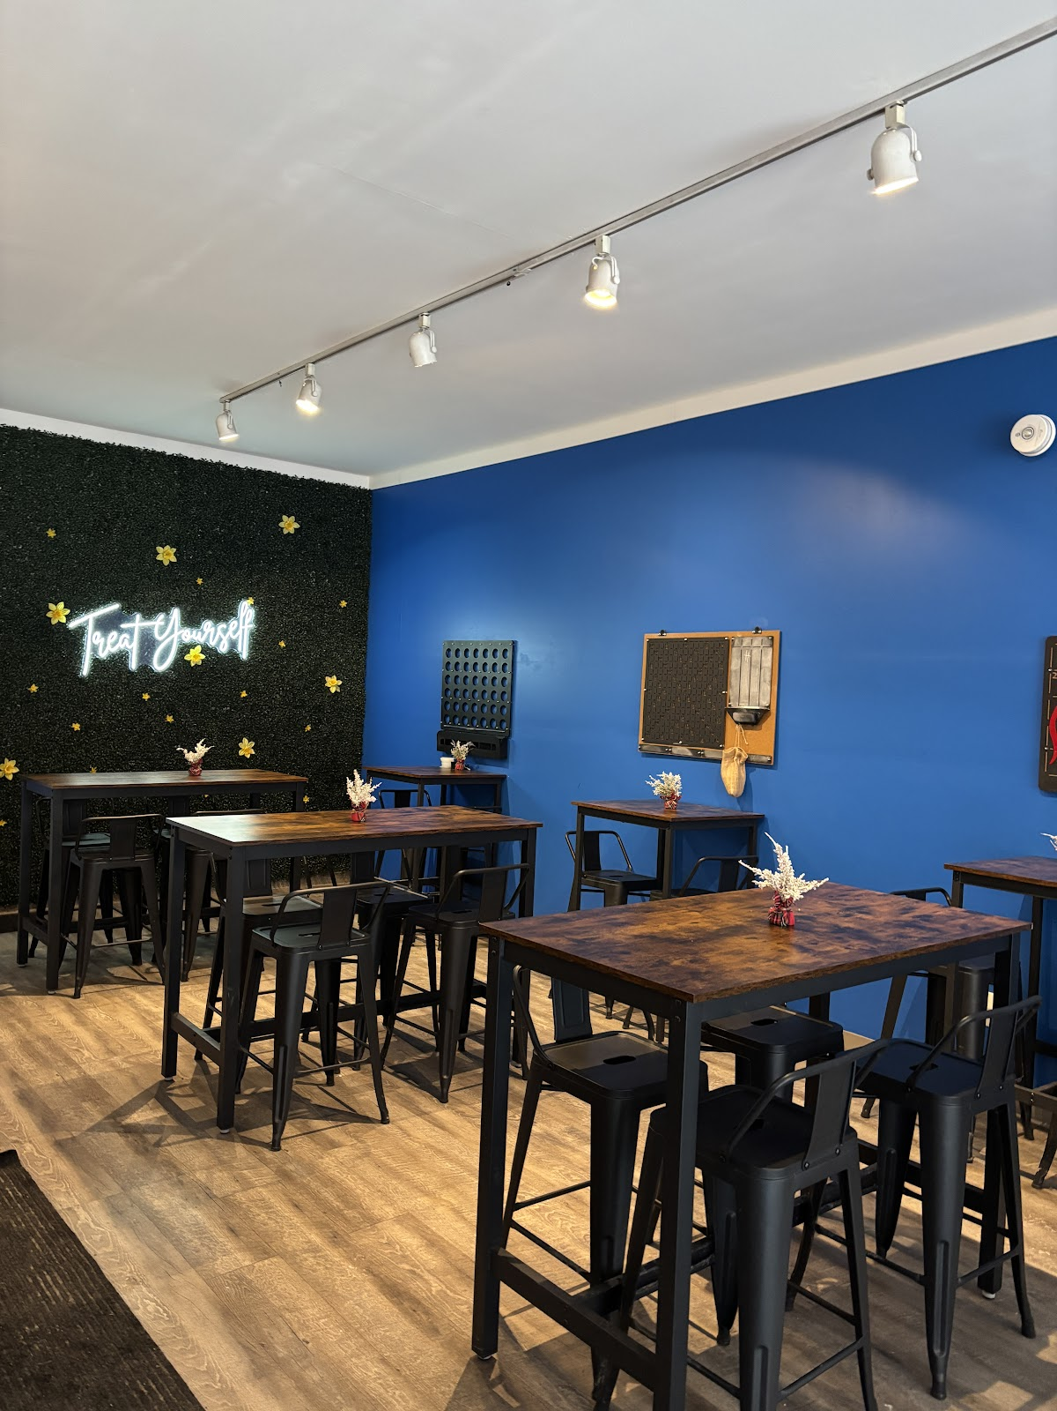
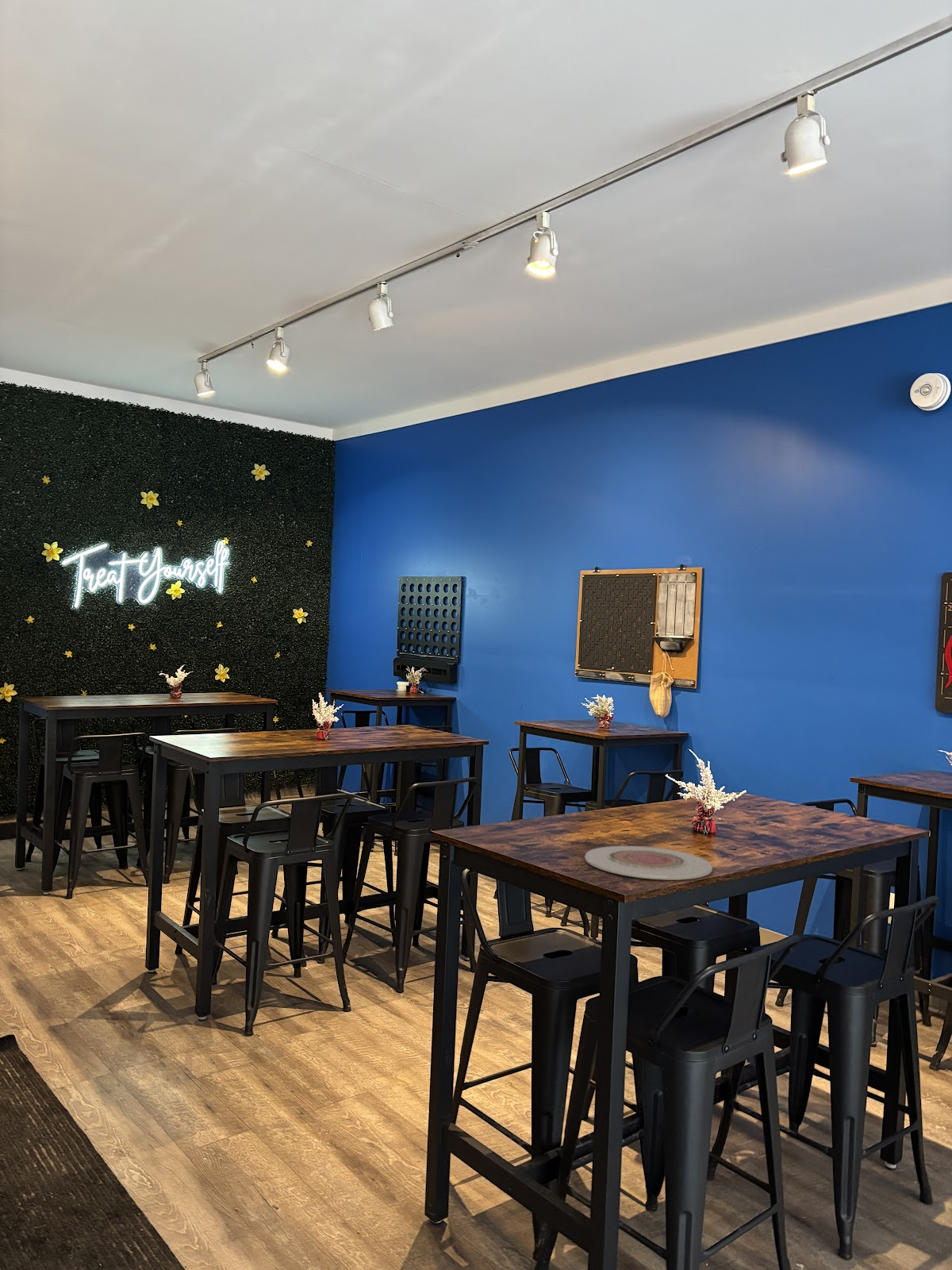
+ plate [584,845,713,881]
